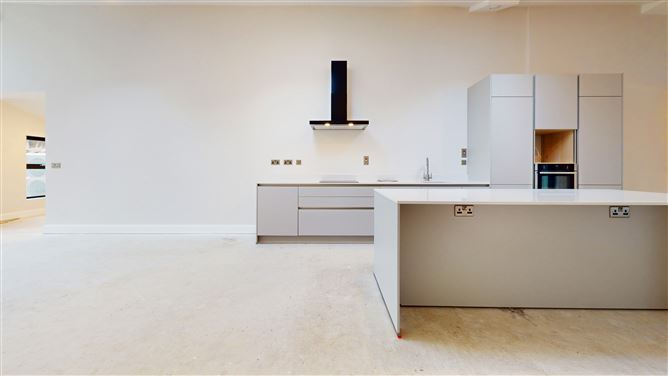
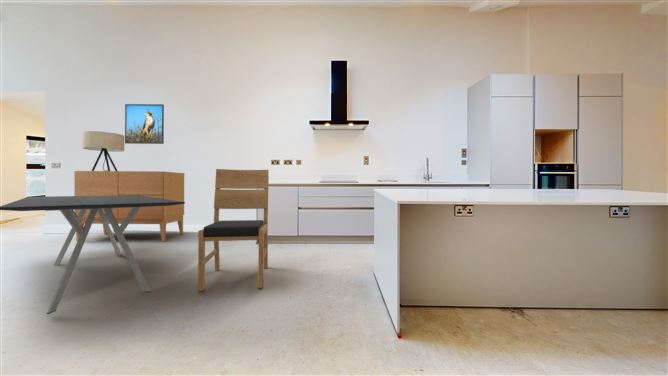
+ sideboard [73,170,185,243]
+ dining table [0,195,186,315]
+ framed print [124,103,165,145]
+ chair [197,168,270,292]
+ table lamp [82,130,125,171]
